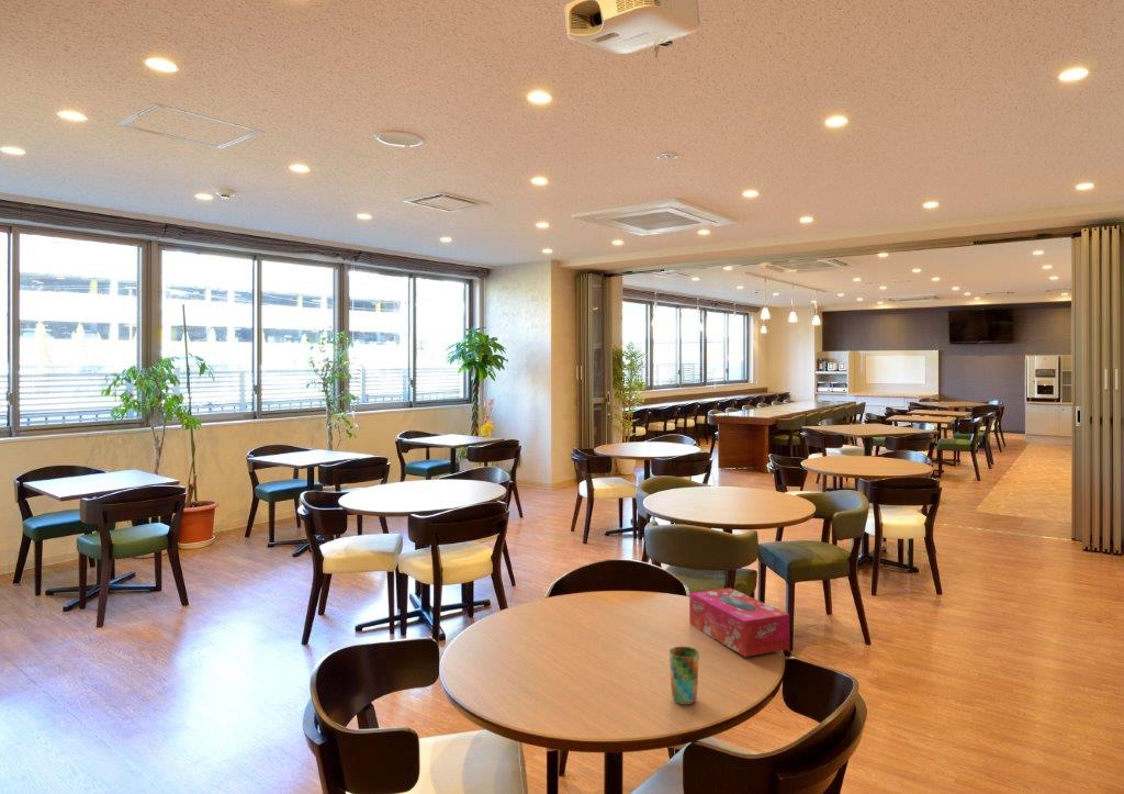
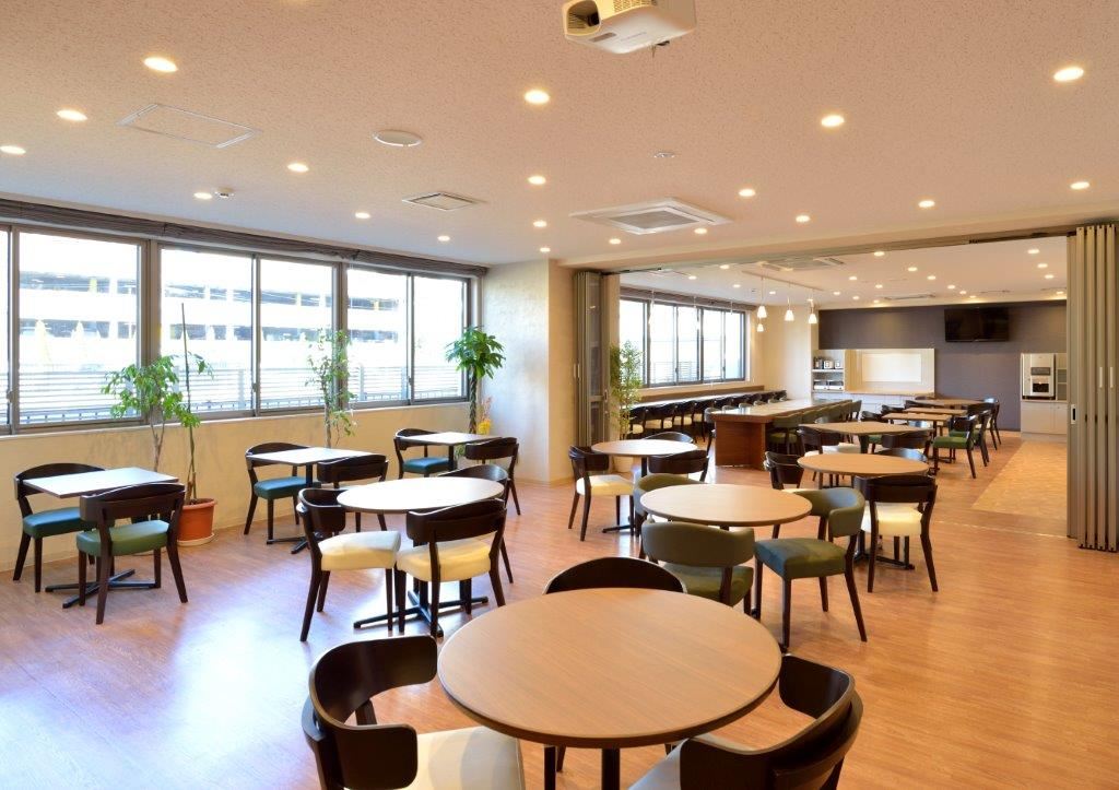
- cup [668,646,700,706]
- tissue box [688,586,790,658]
